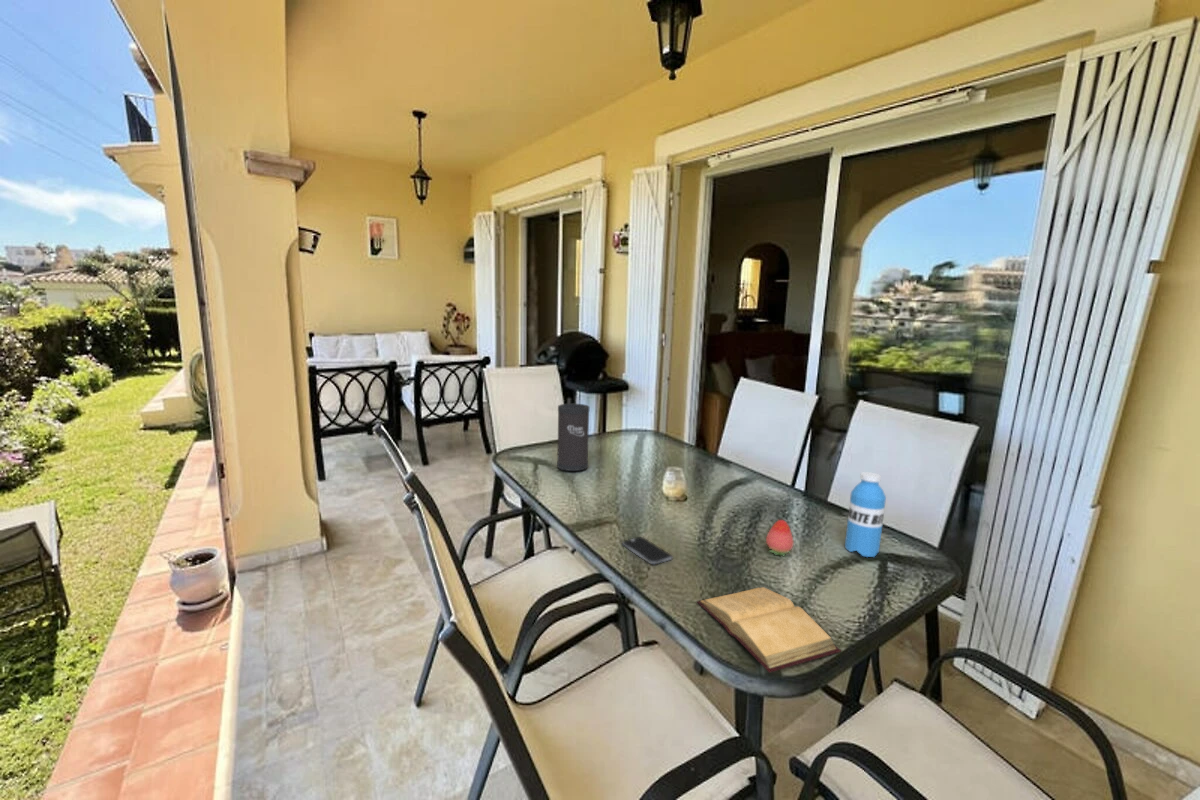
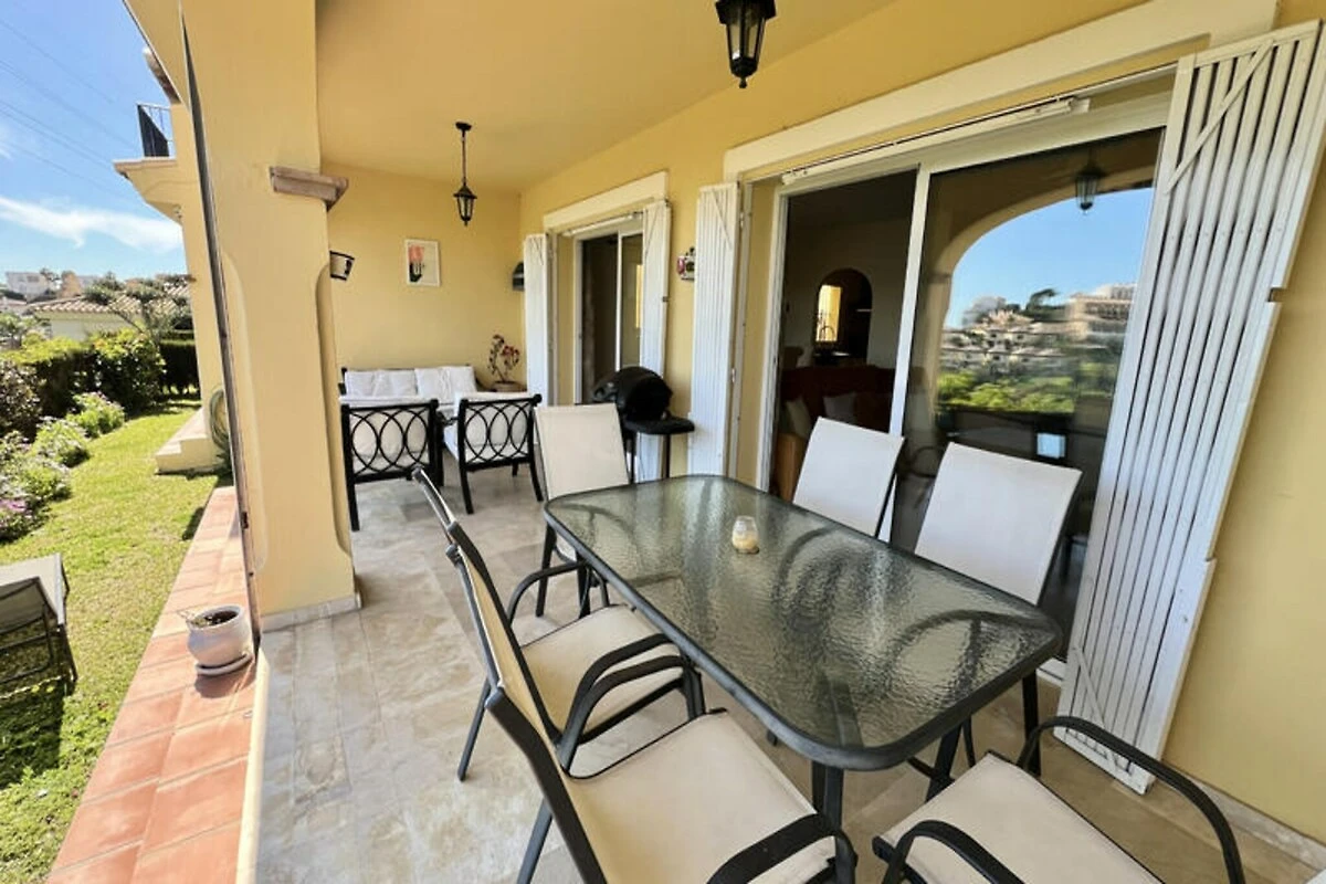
- speaker [556,403,590,472]
- water bottle [844,471,887,558]
- smartphone [621,536,673,565]
- book [696,586,842,674]
- fruit [765,519,795,558]
